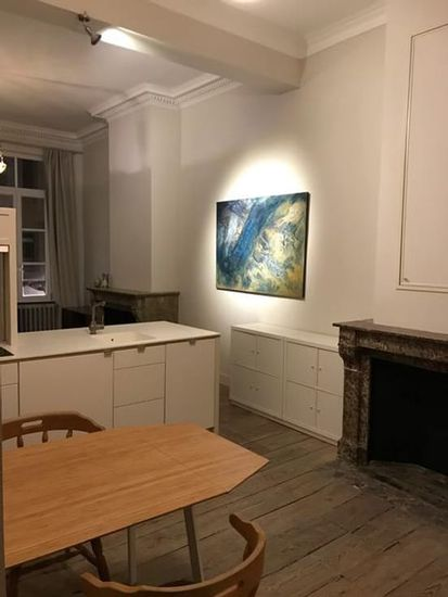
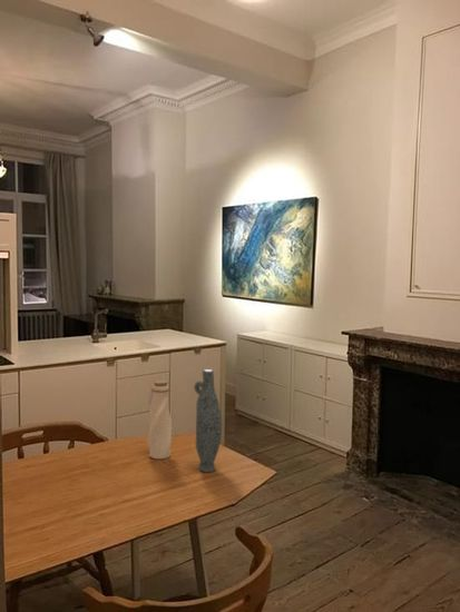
+ water bottle [147,379,173,460]
+ vase [193,368,223,473]
